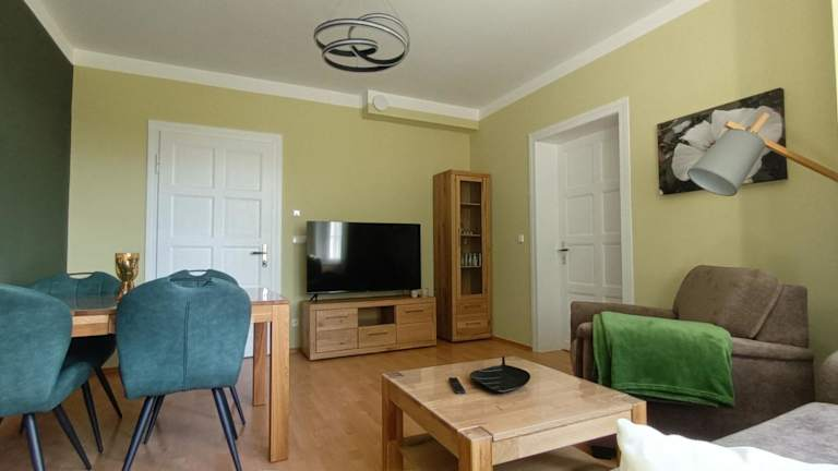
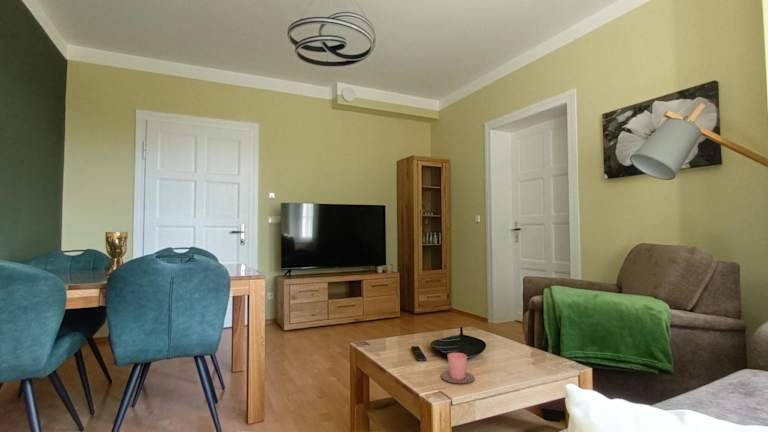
+ cup [440,352,475,384]
